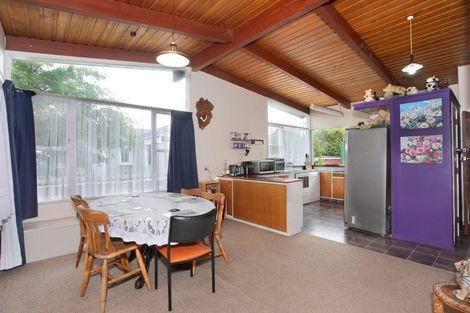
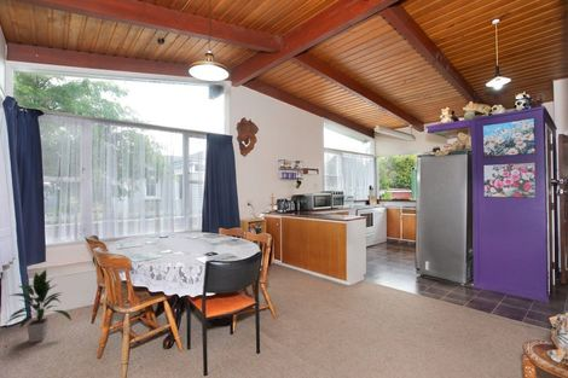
+ indoor plant [6,268,74,344]
